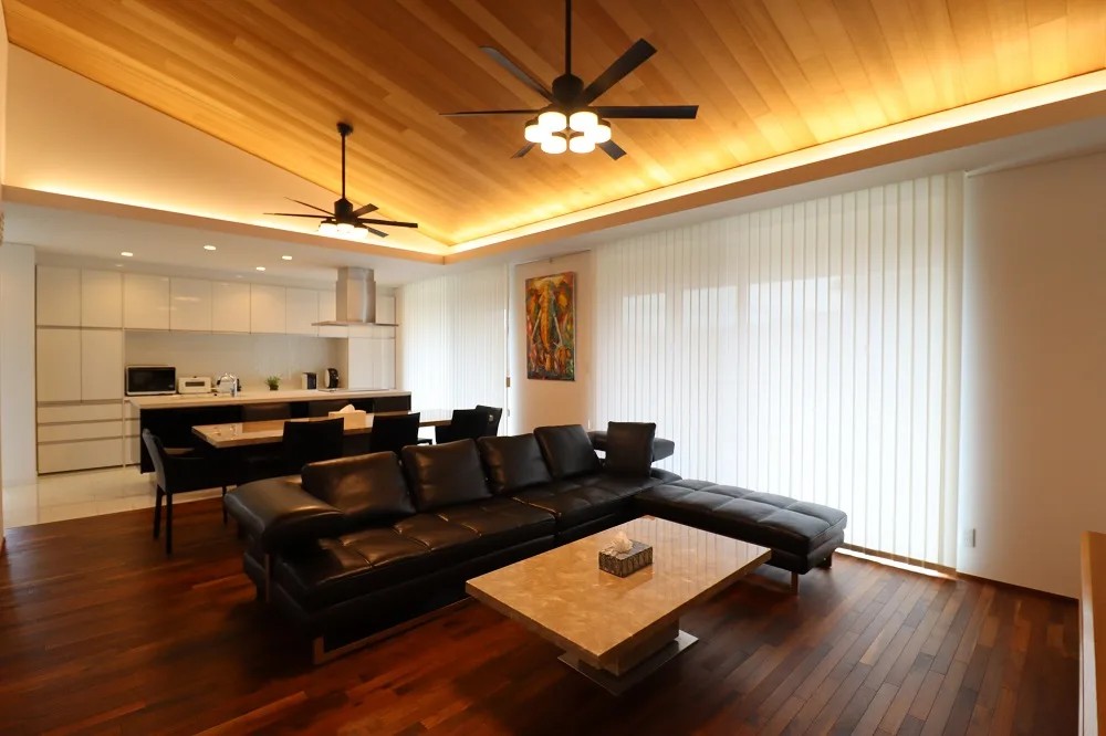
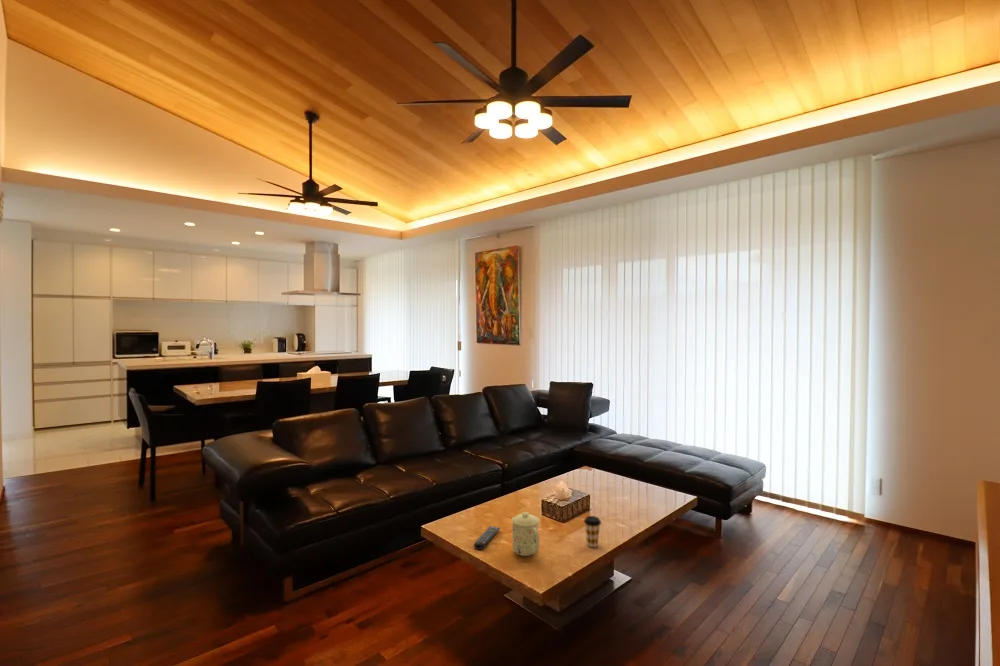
+ remote control [473,525,501,551]
+ mug [511,511,540,557]
+ coffee cup [583,515,602,548]
